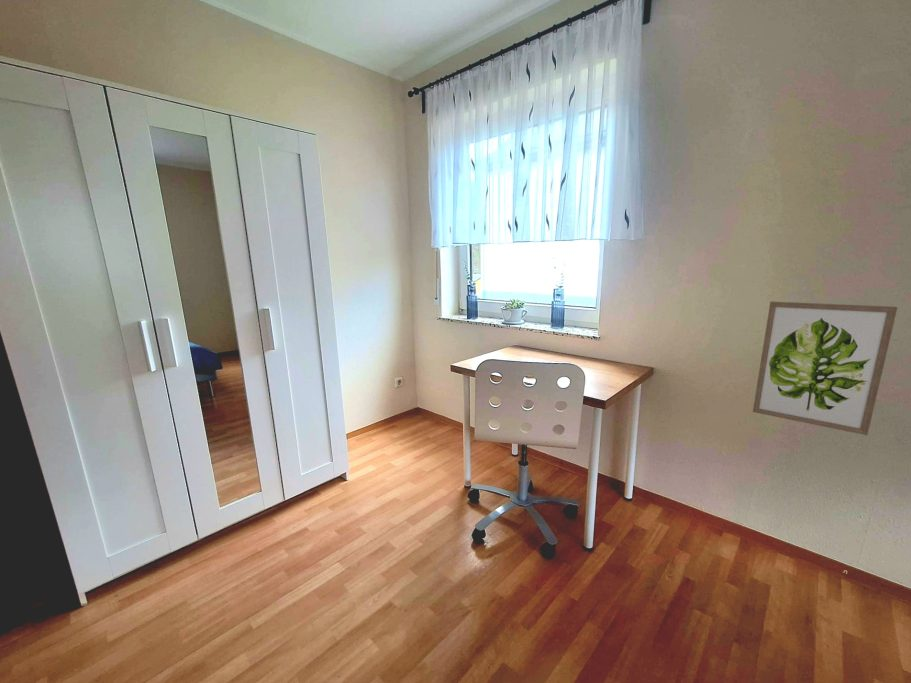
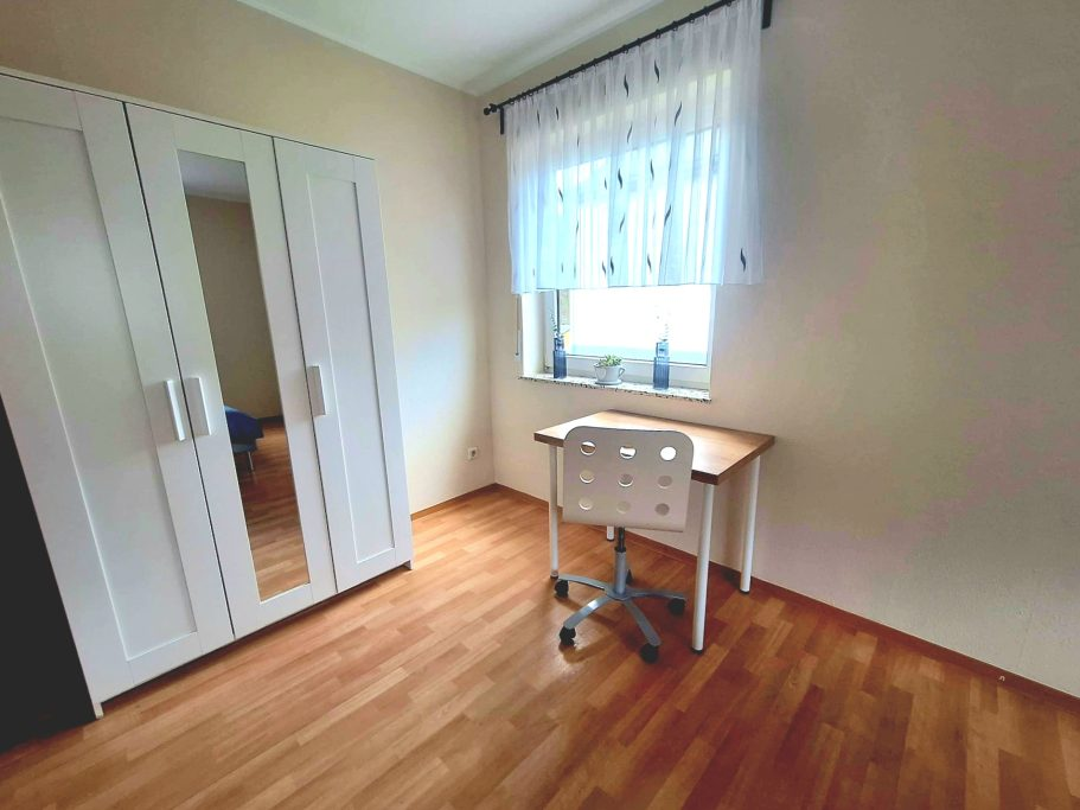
- wall art [752,300,898,436]
